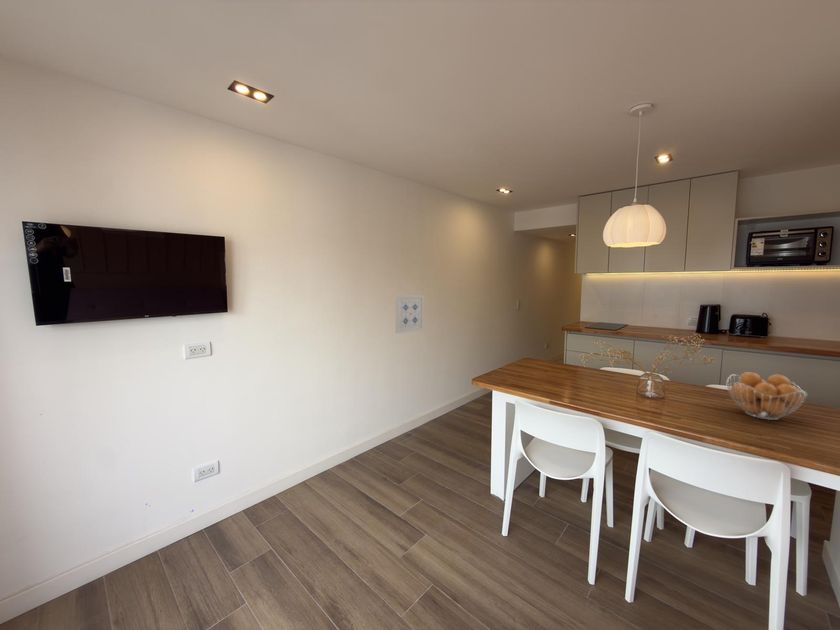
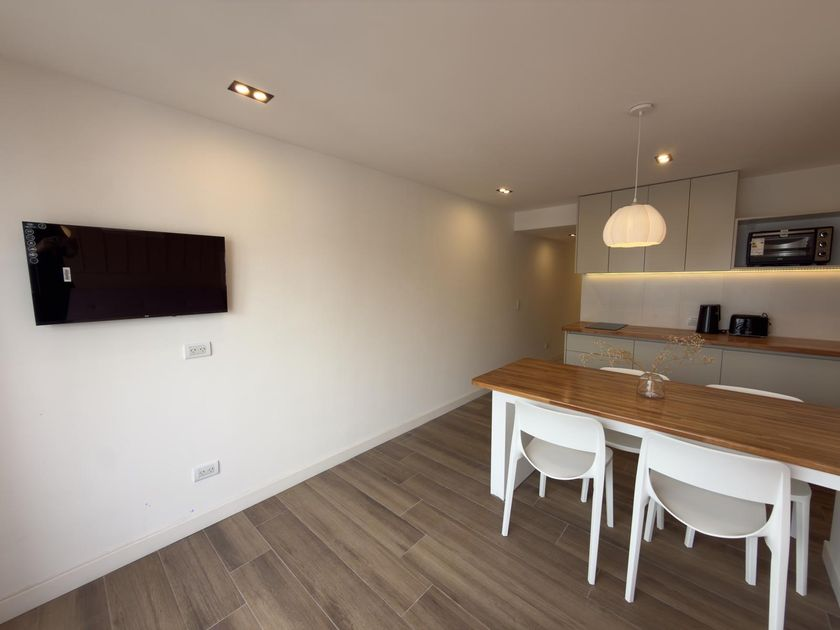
- wall art [395,294,425,334]
- fruit basket [725,371,808,421]
